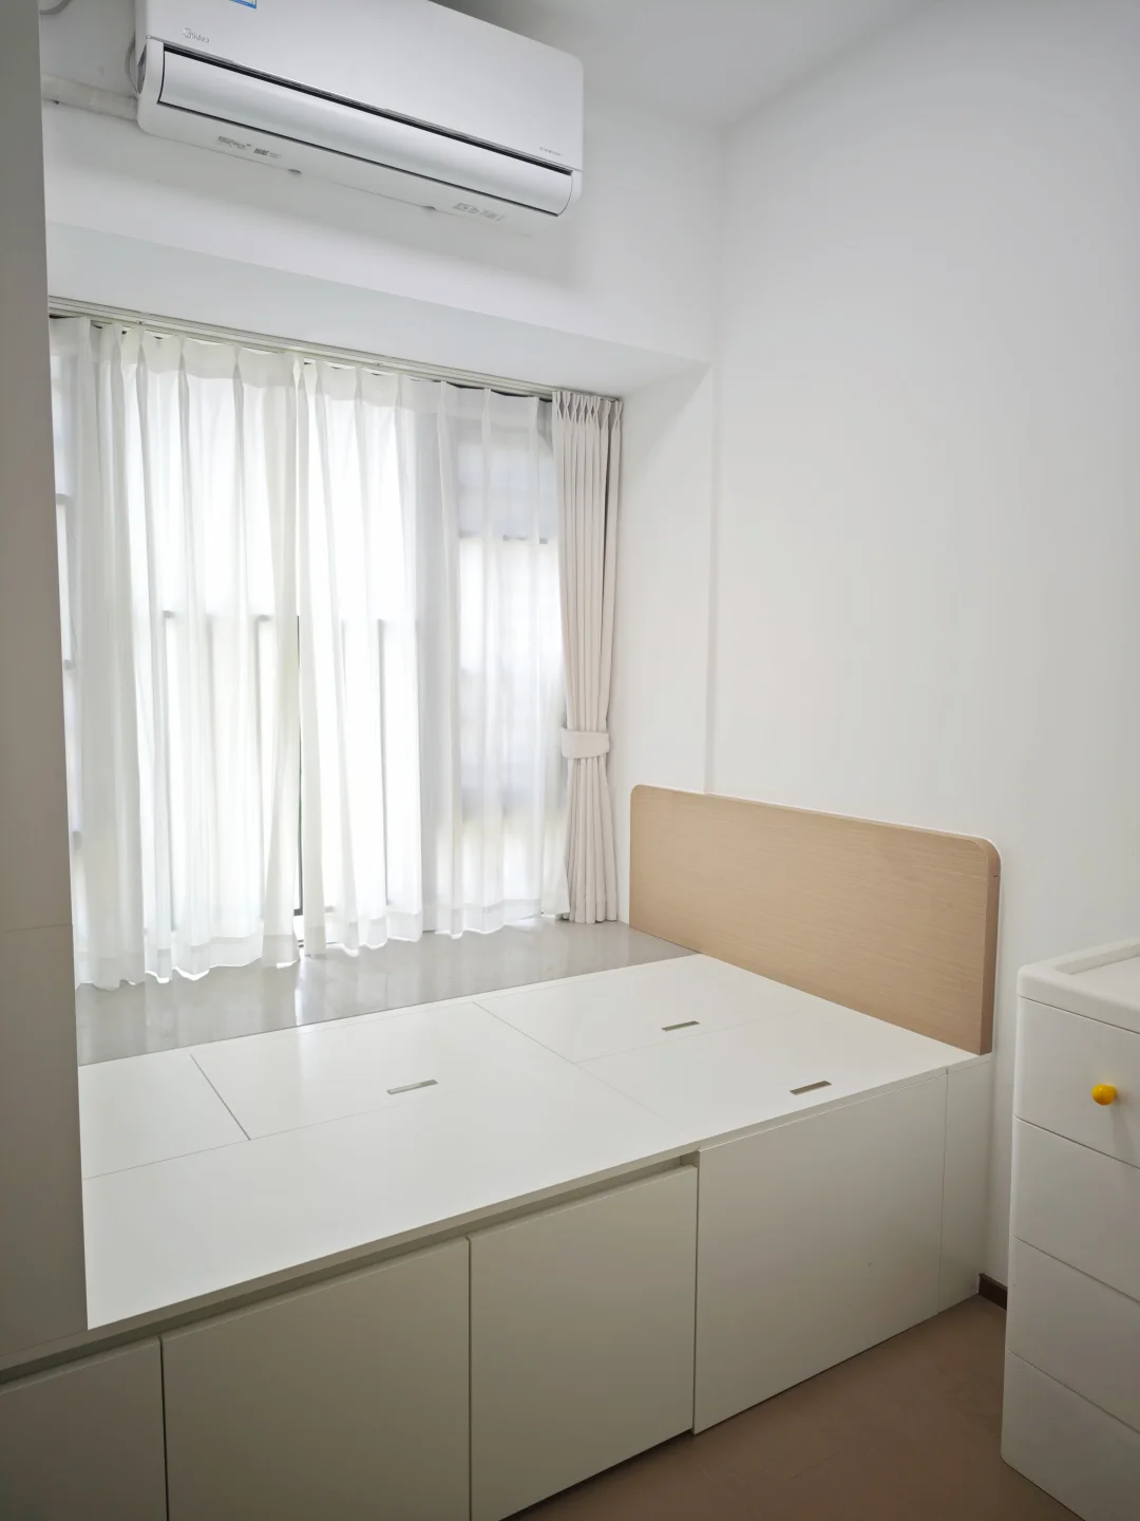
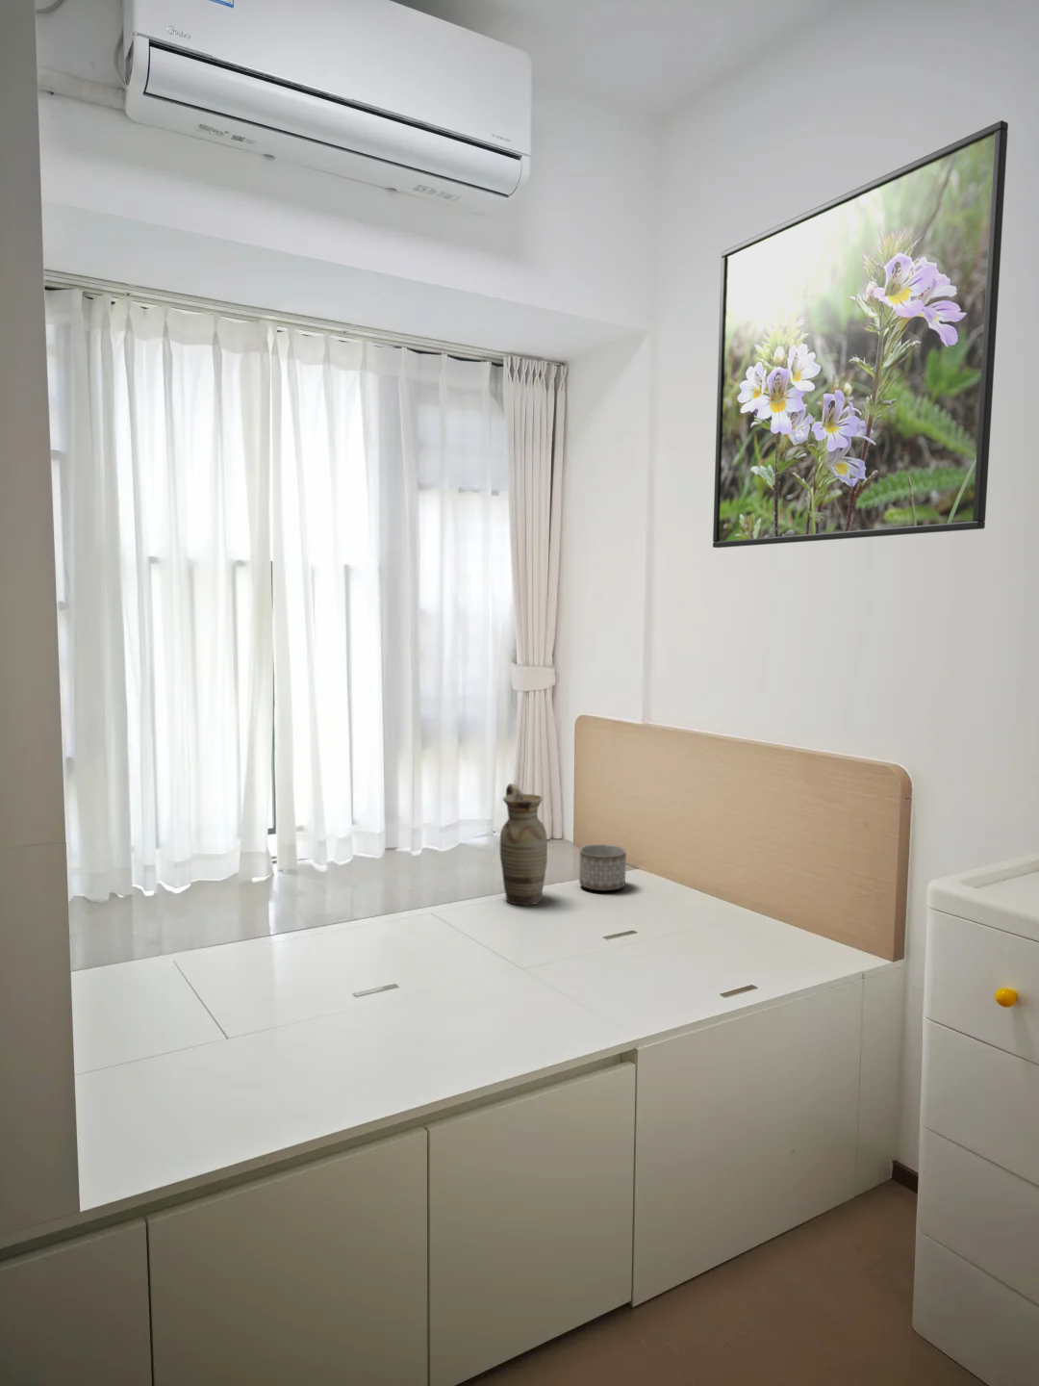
+ ceramic jug [499,782,548,907]
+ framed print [712,119,1010,549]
+ planter [578,844,628,892]
